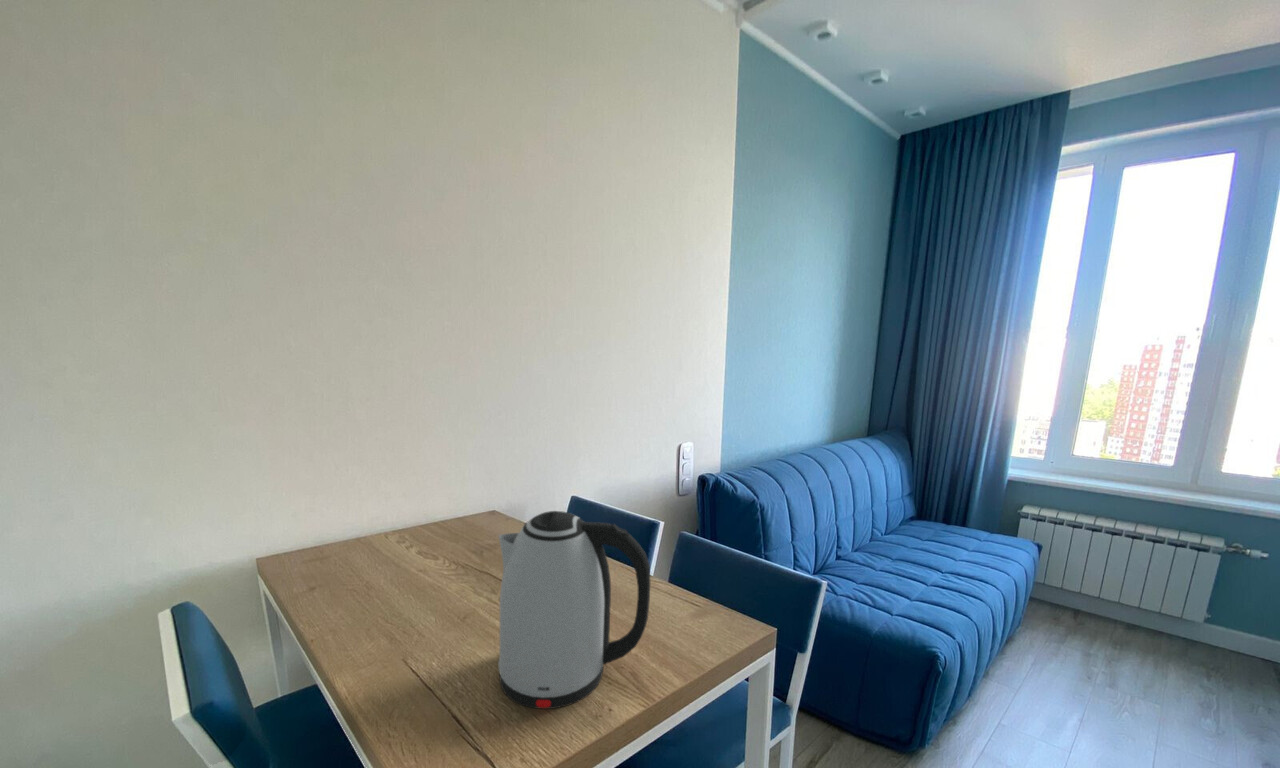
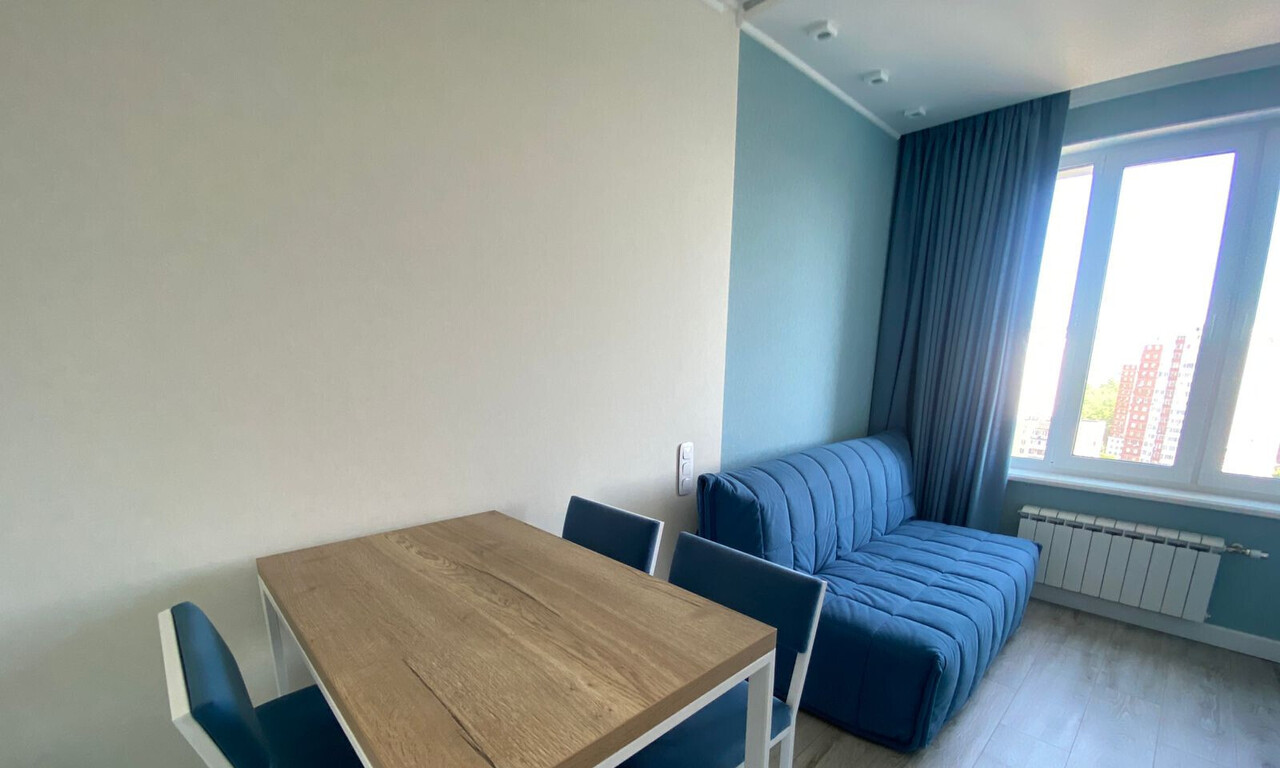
- kettle [497,510,651,710]
